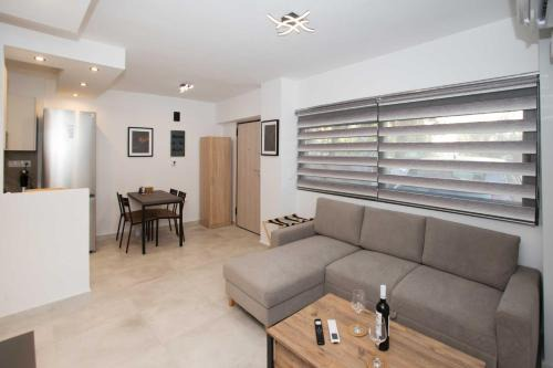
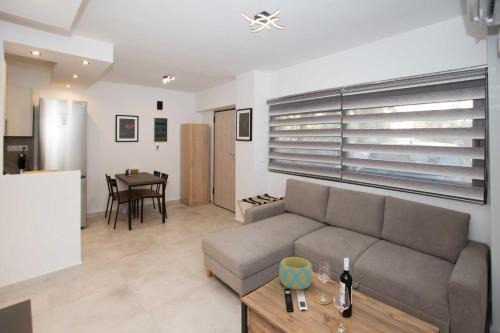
+ bowl [278,256,314,290]
